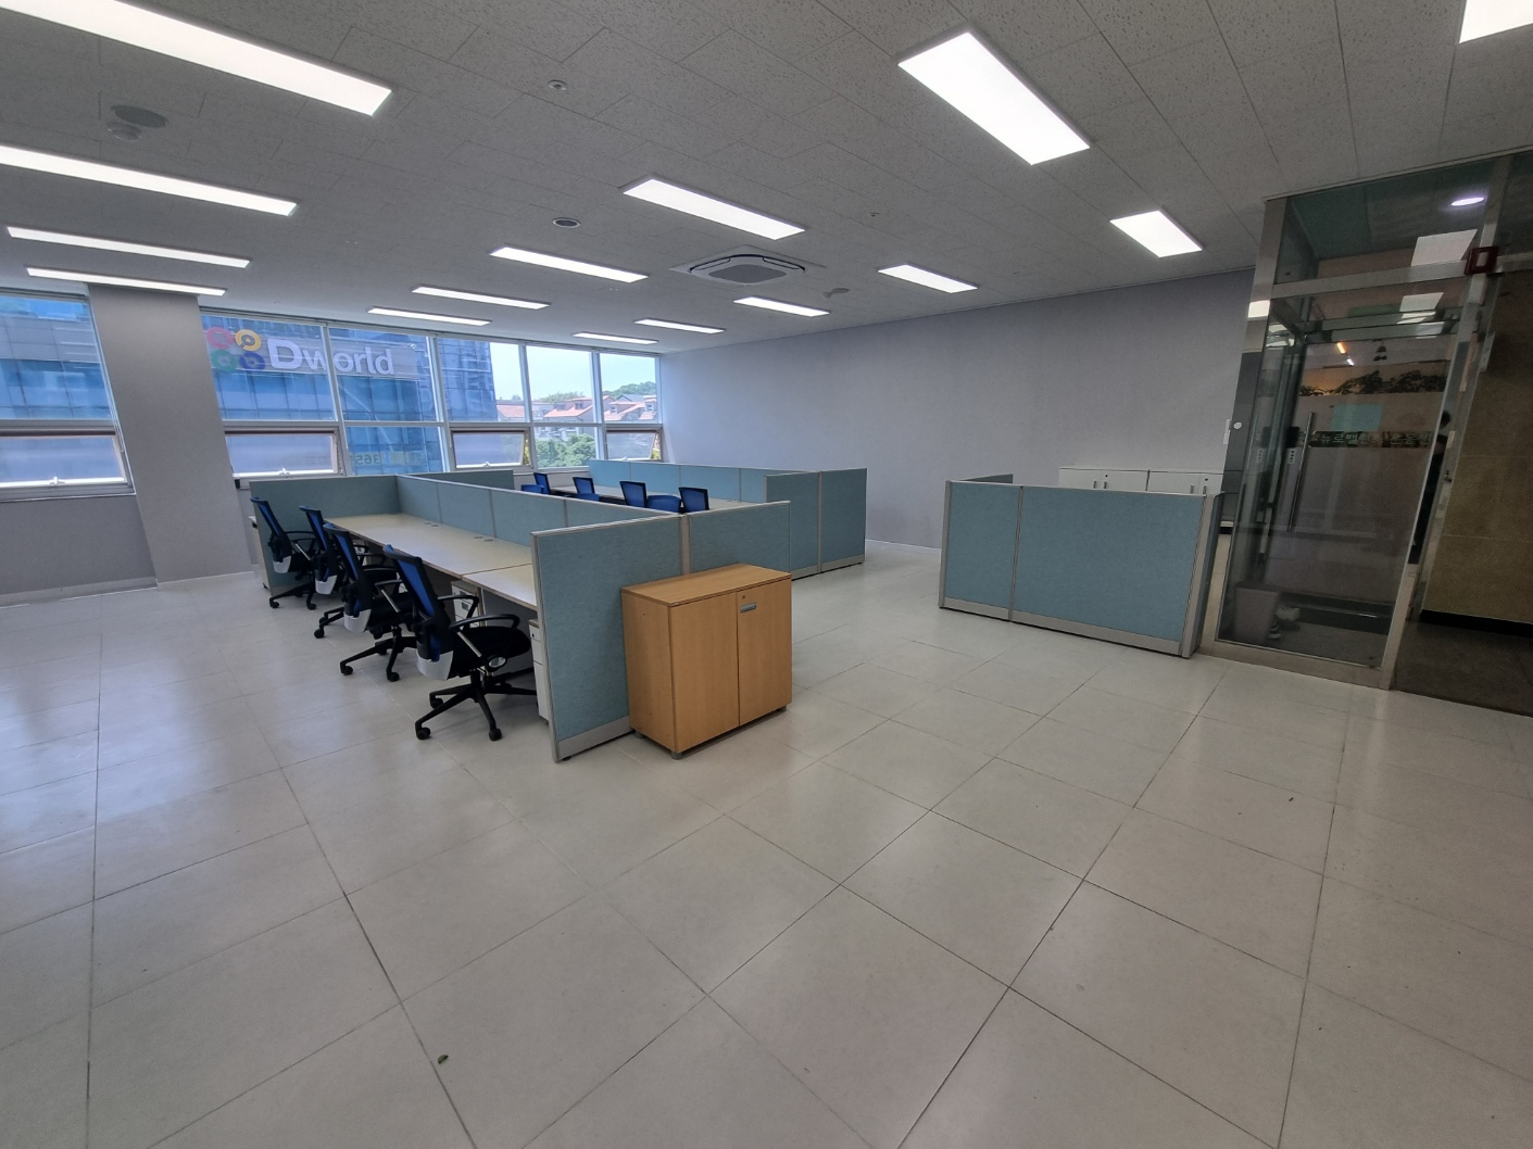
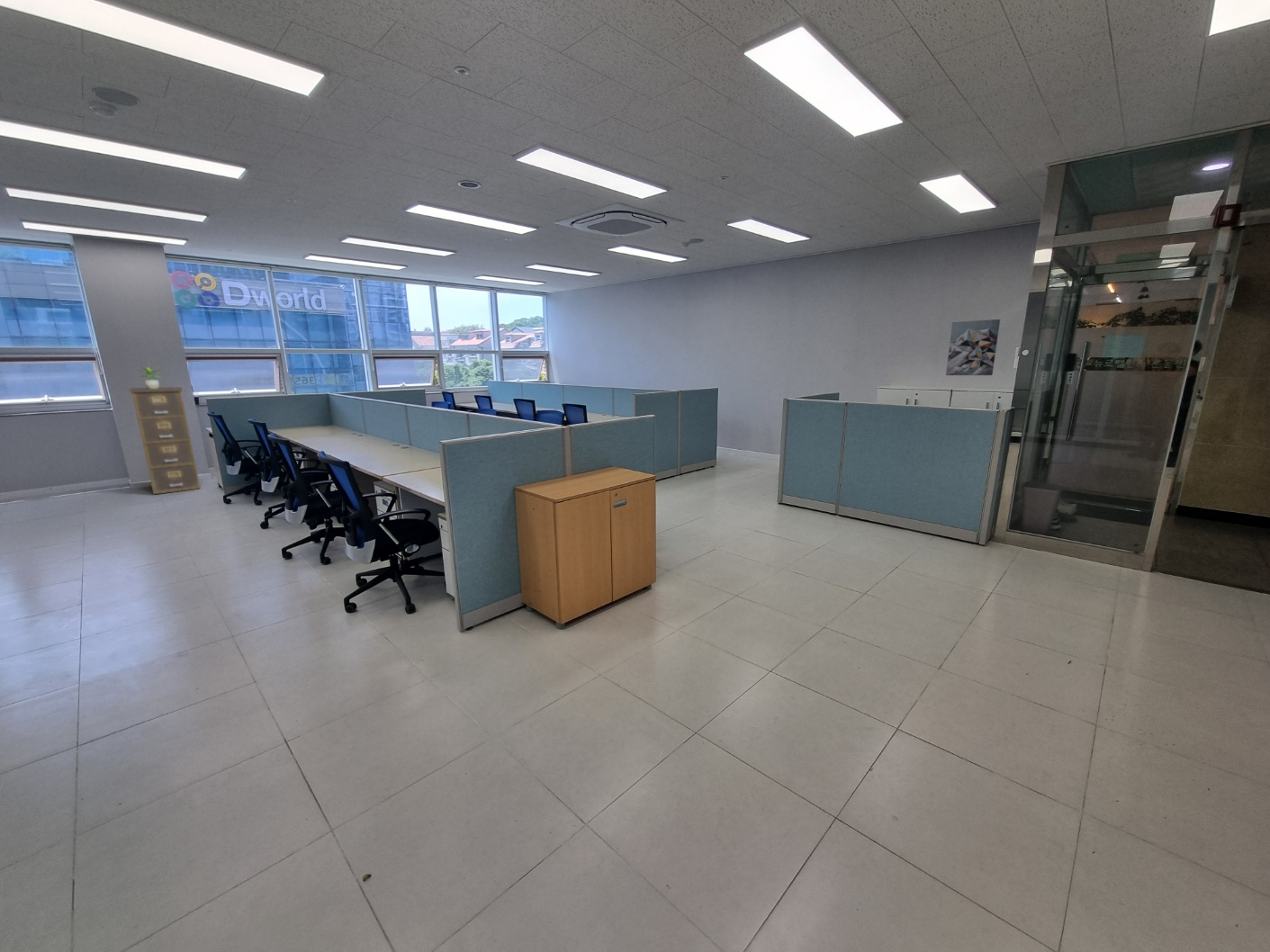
+ potted plant [137,366,160,389]
+ filing cabinet [128,386,202,495]
+ wall art [945,319,1001,376]
